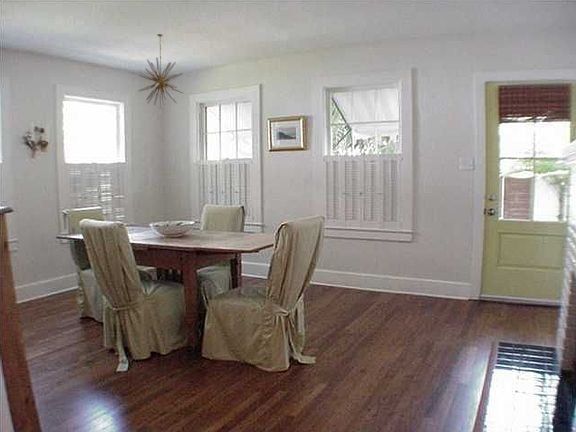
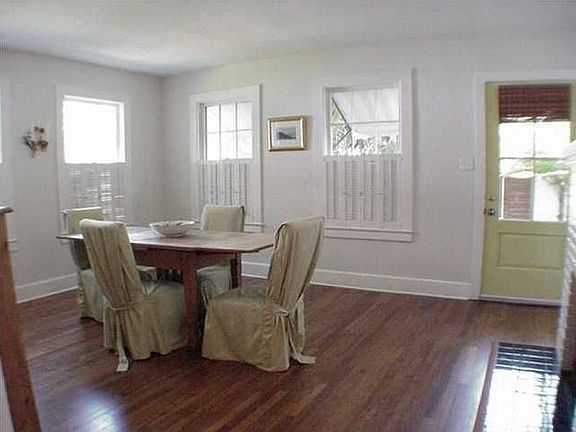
- chandelier [138,33,185,109]
